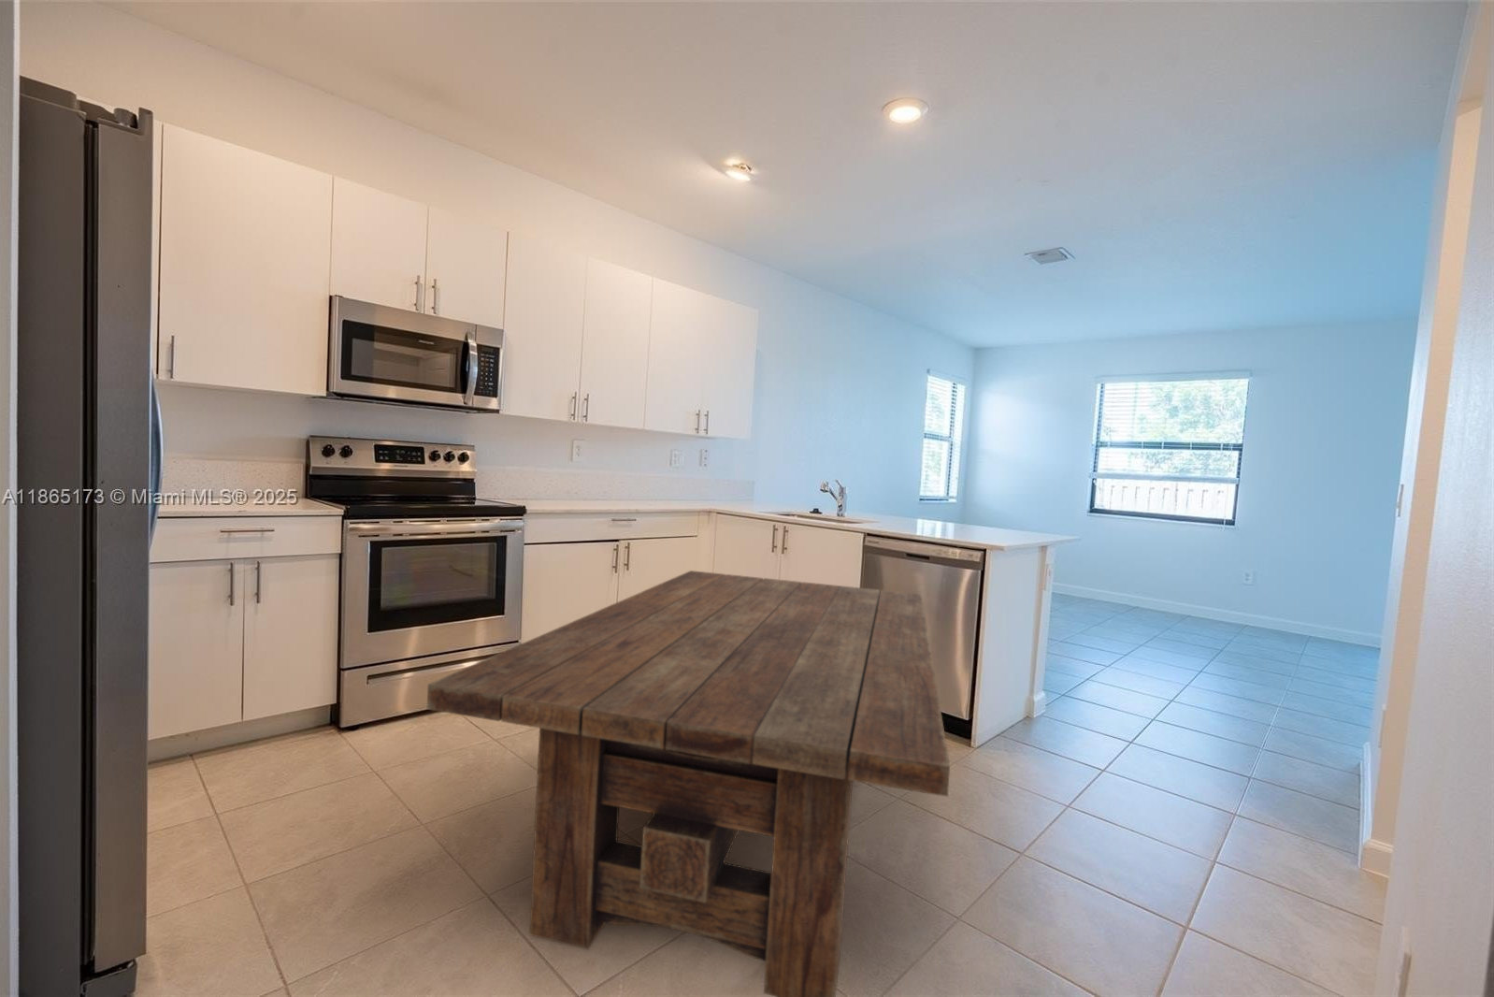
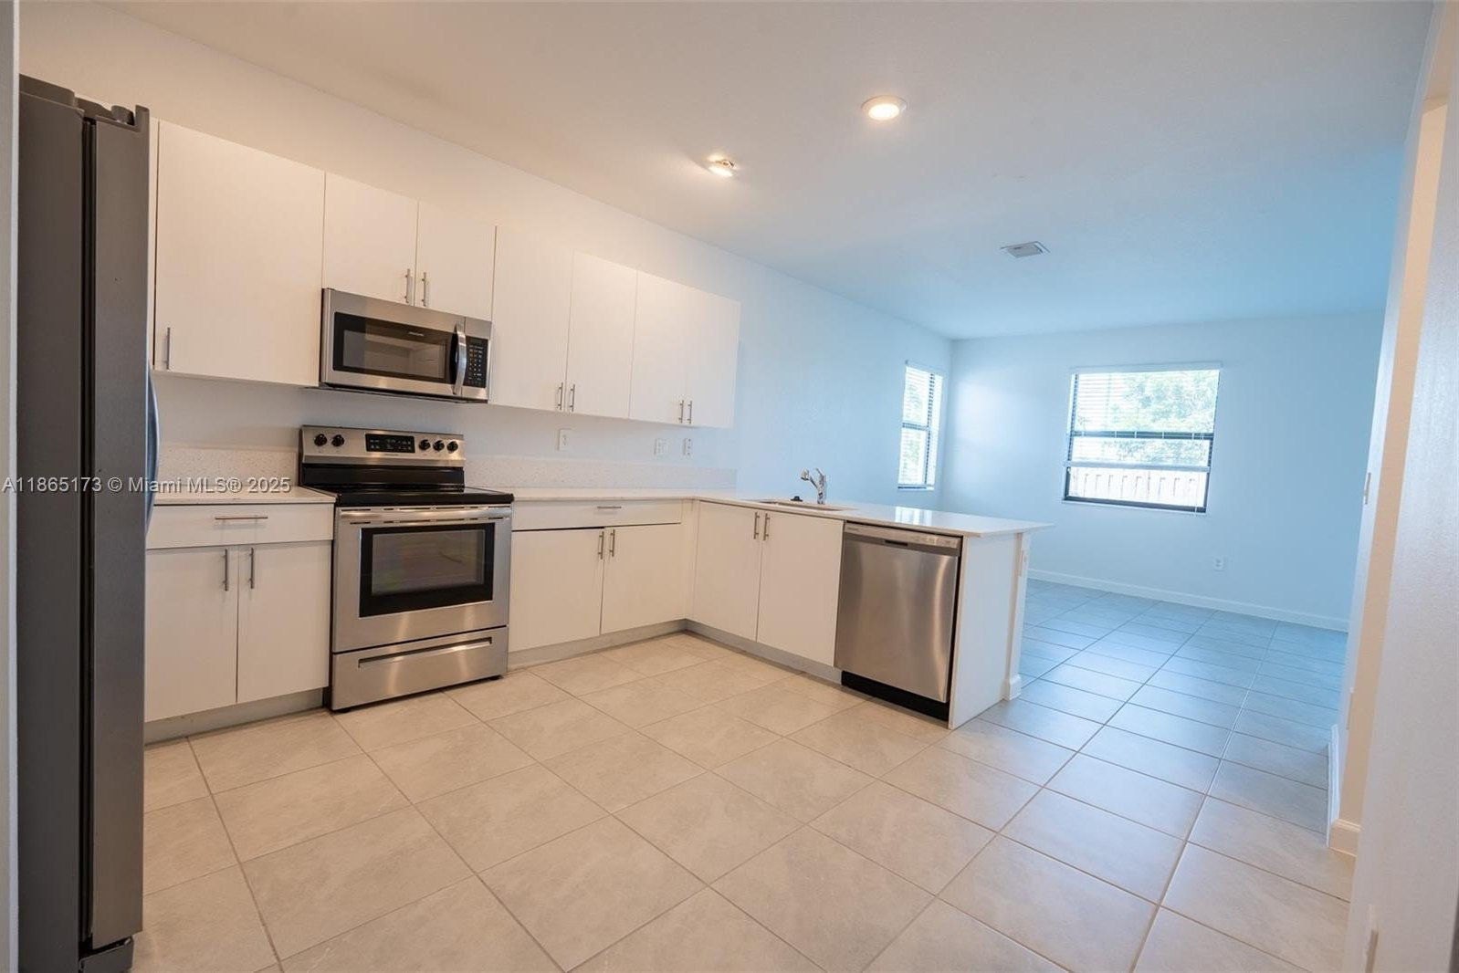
- dining table [426,570,951,997]
